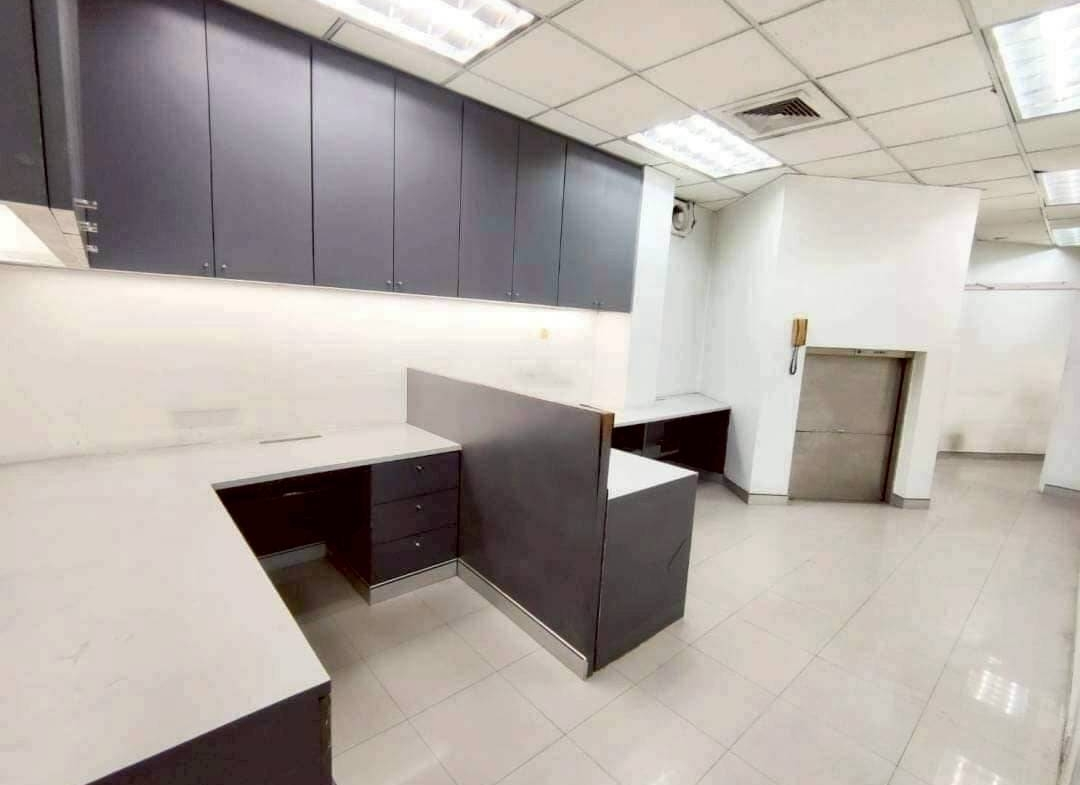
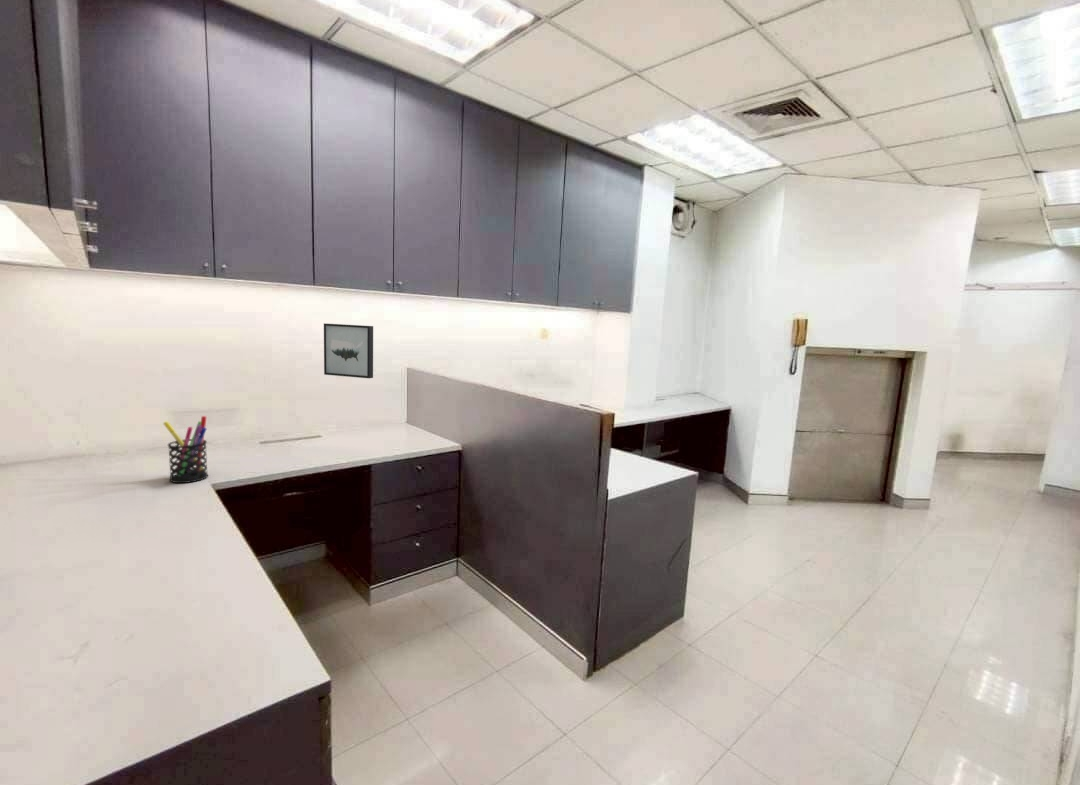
+ pen holder [162,415,209,484]
+ wall art [323,322,374,379]
